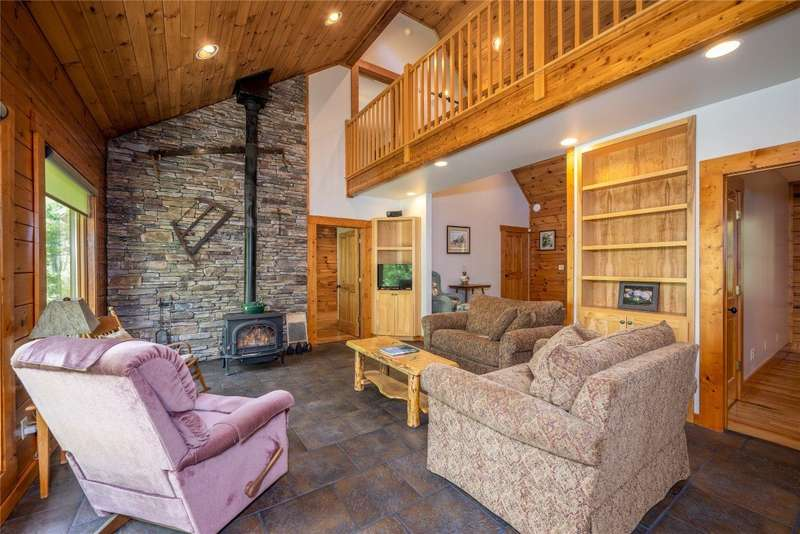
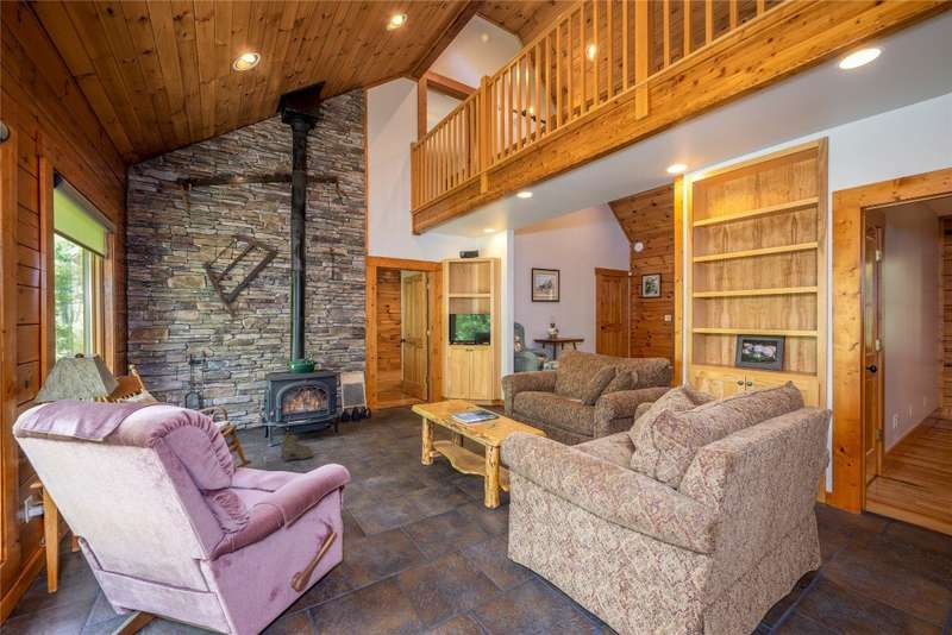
+ boots [280,429,314,463]
